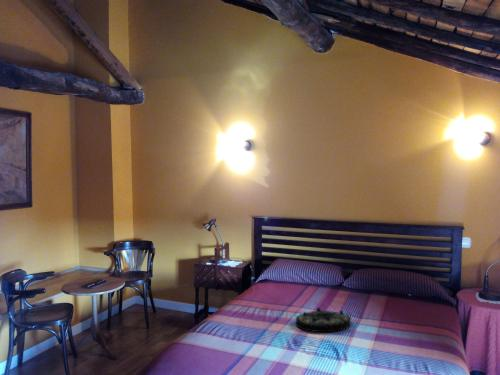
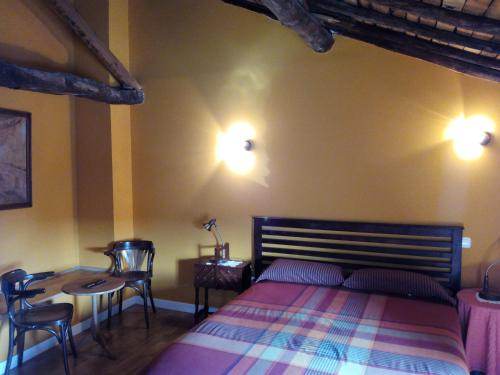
- serving tray [294,306,352,333]
